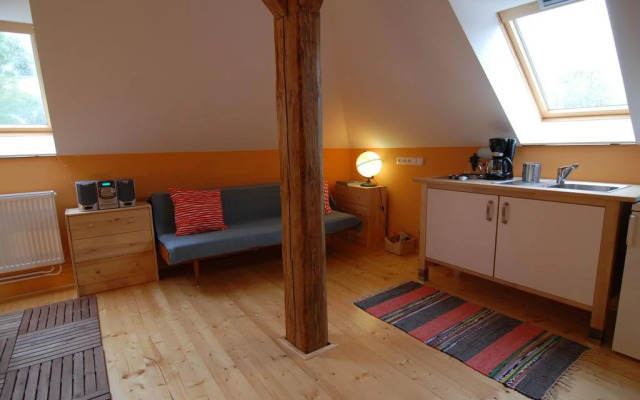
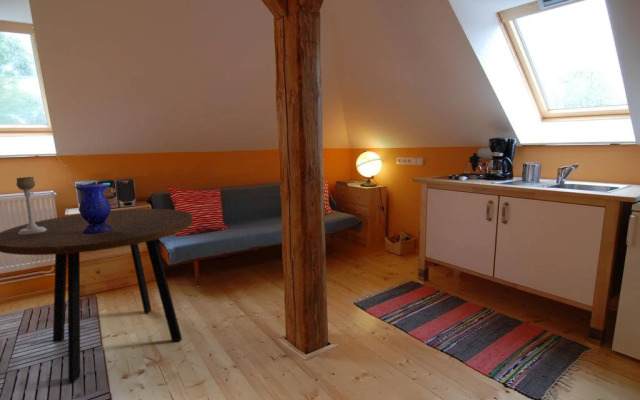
+ vase [74,183,113,234]
+ candle holder [15,176,47,234]
+ dining table [0,208,194,384]
